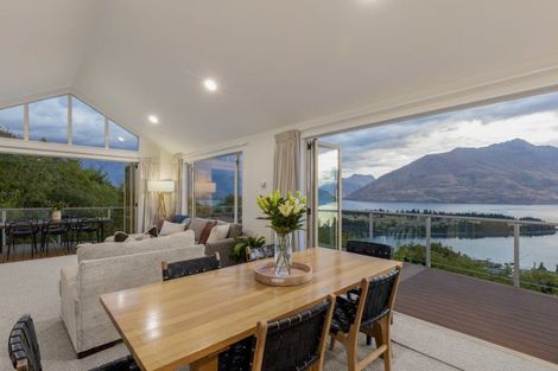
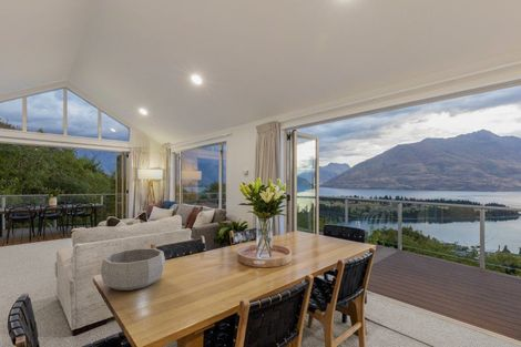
+ decorative bowl [100,247,166,292]
